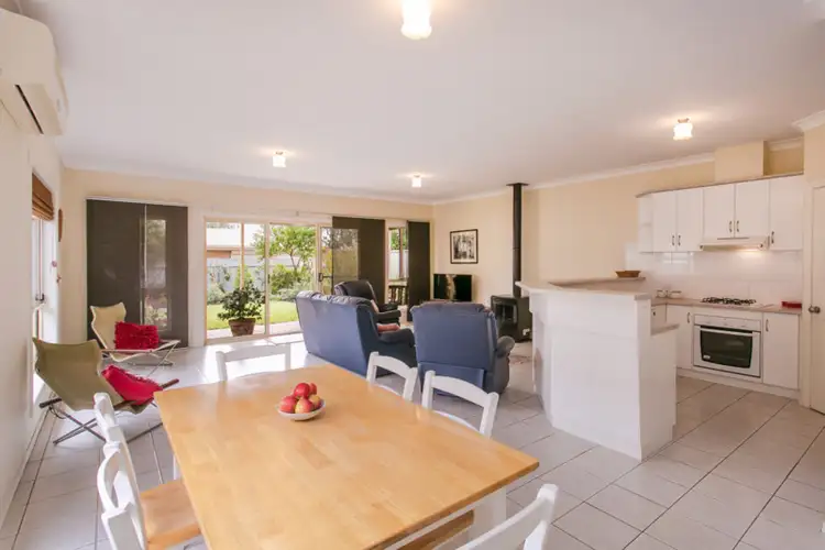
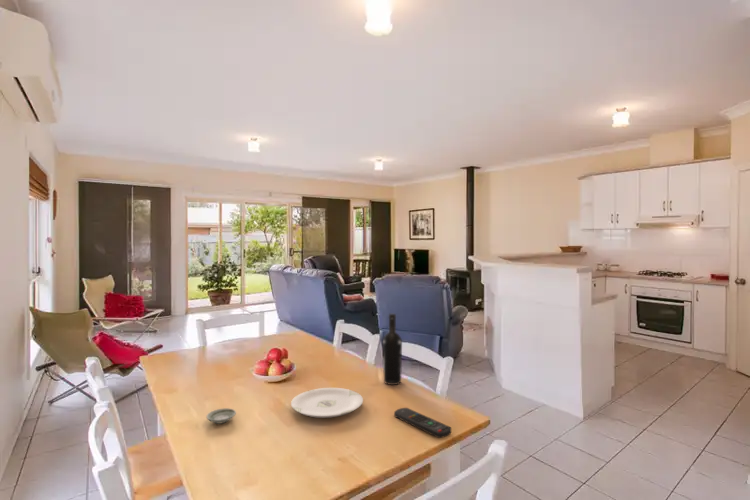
+ wine bottle [382,313,403,386]
+ saucer [205,407,237,425]
+ plate [290,387,364,419]
+ remote control [393,407,452,439]
